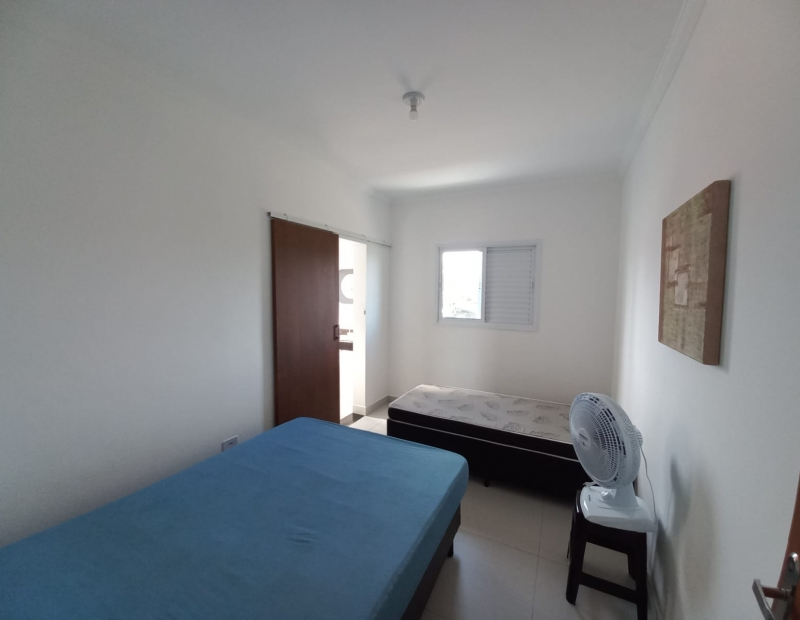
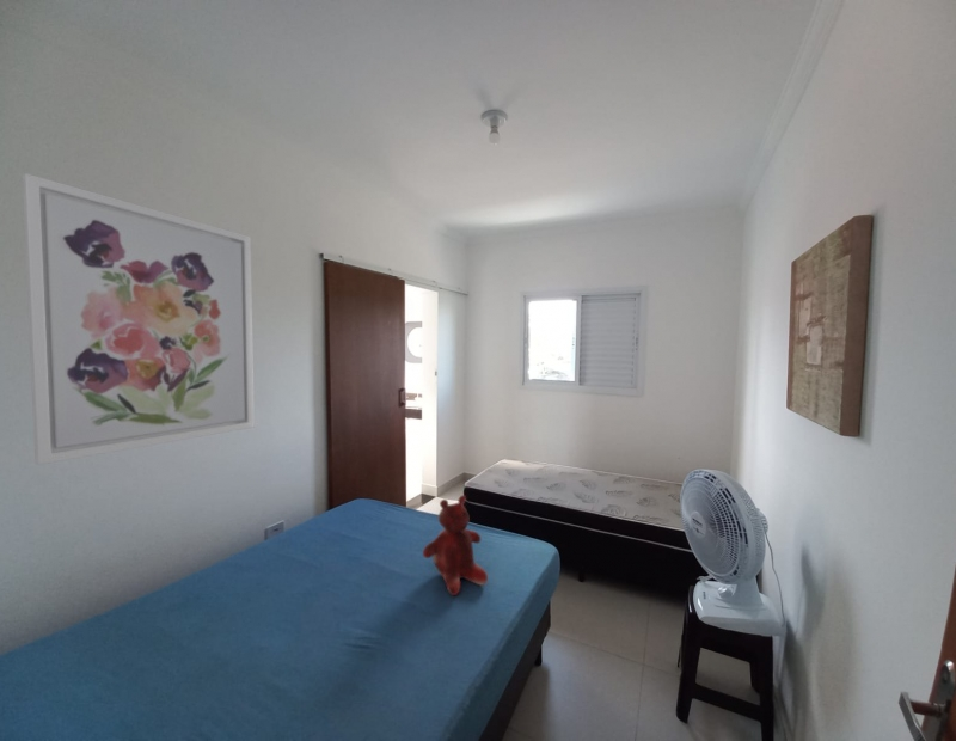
+ teddy bear [422,494,489,596]
+ wall art [22,172,255,466]
